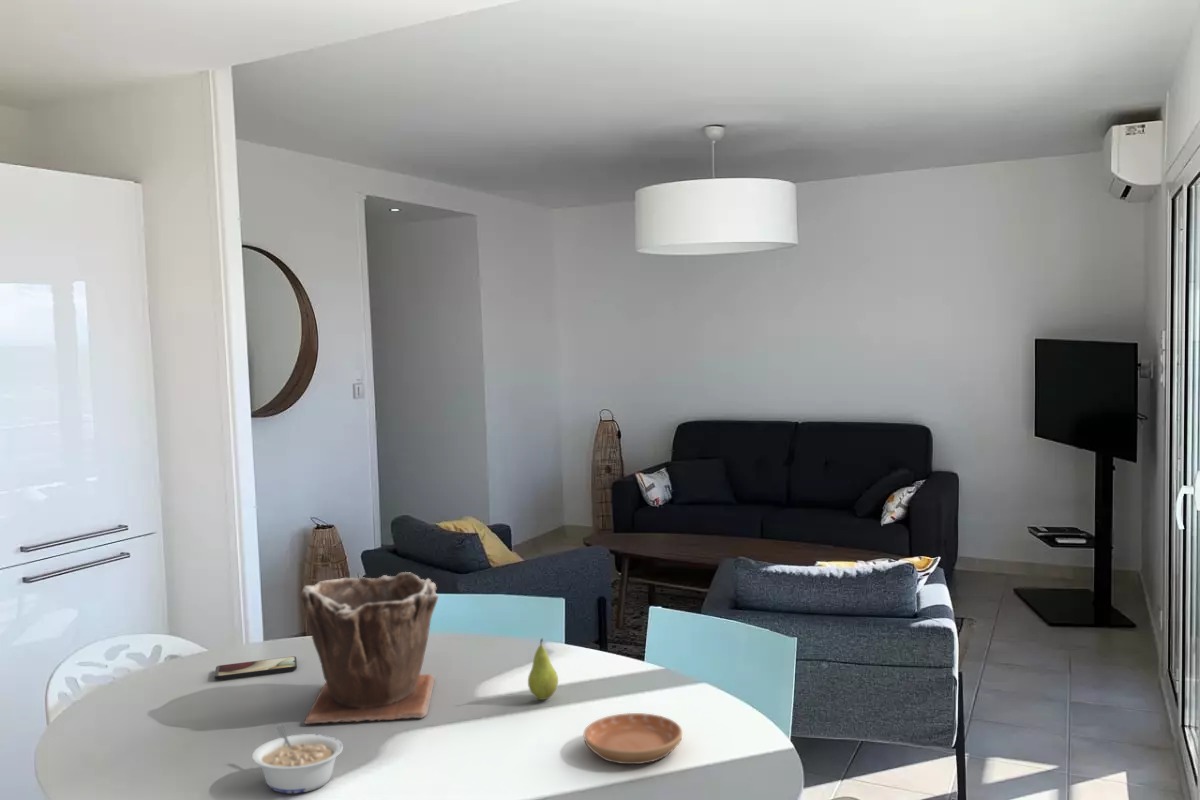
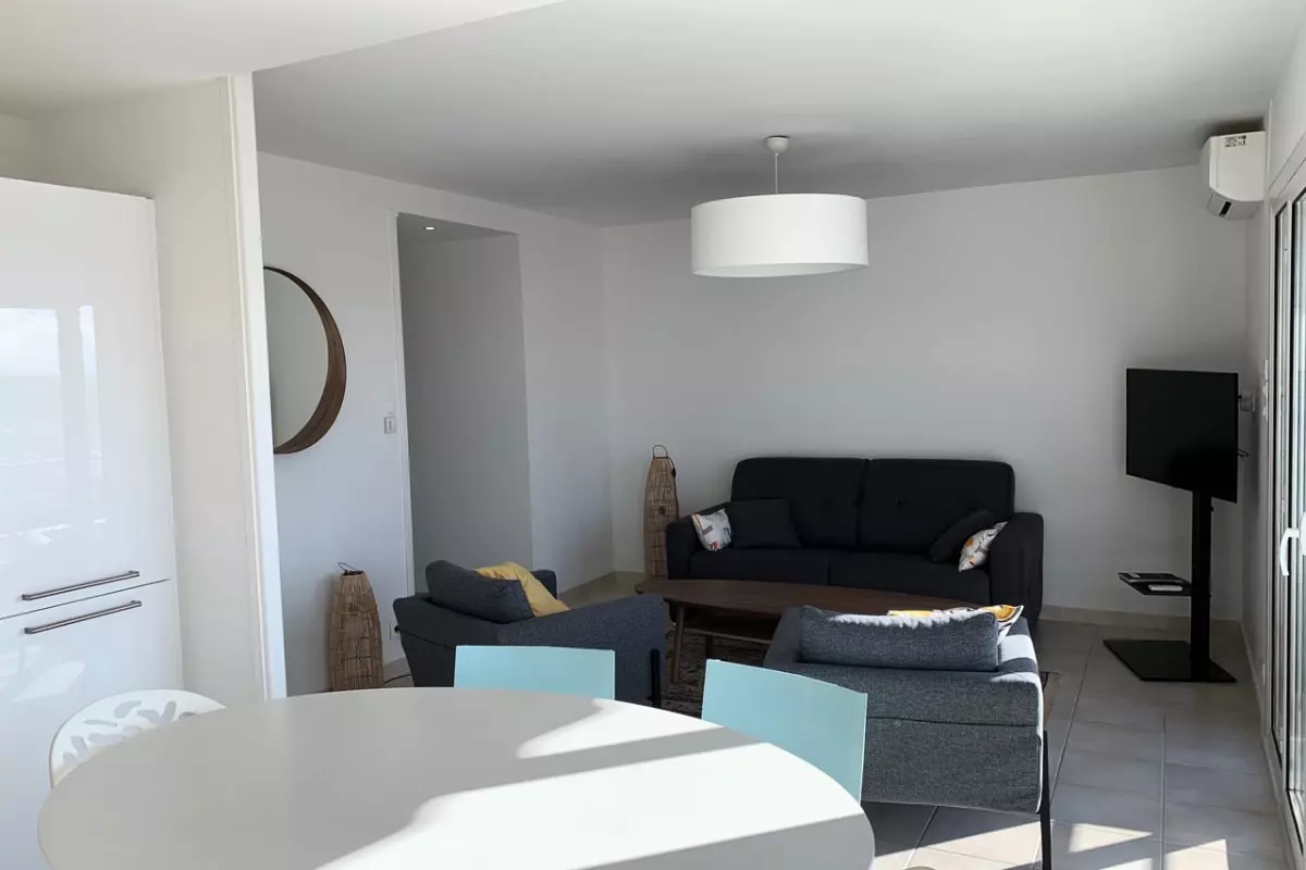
- fruit [527,637,559,701]
- legume [251,724,344,794]
- plant pot [300,571,440,725]
- smartphone [213,655,298,681]
- saucer [583,712,683,765]
